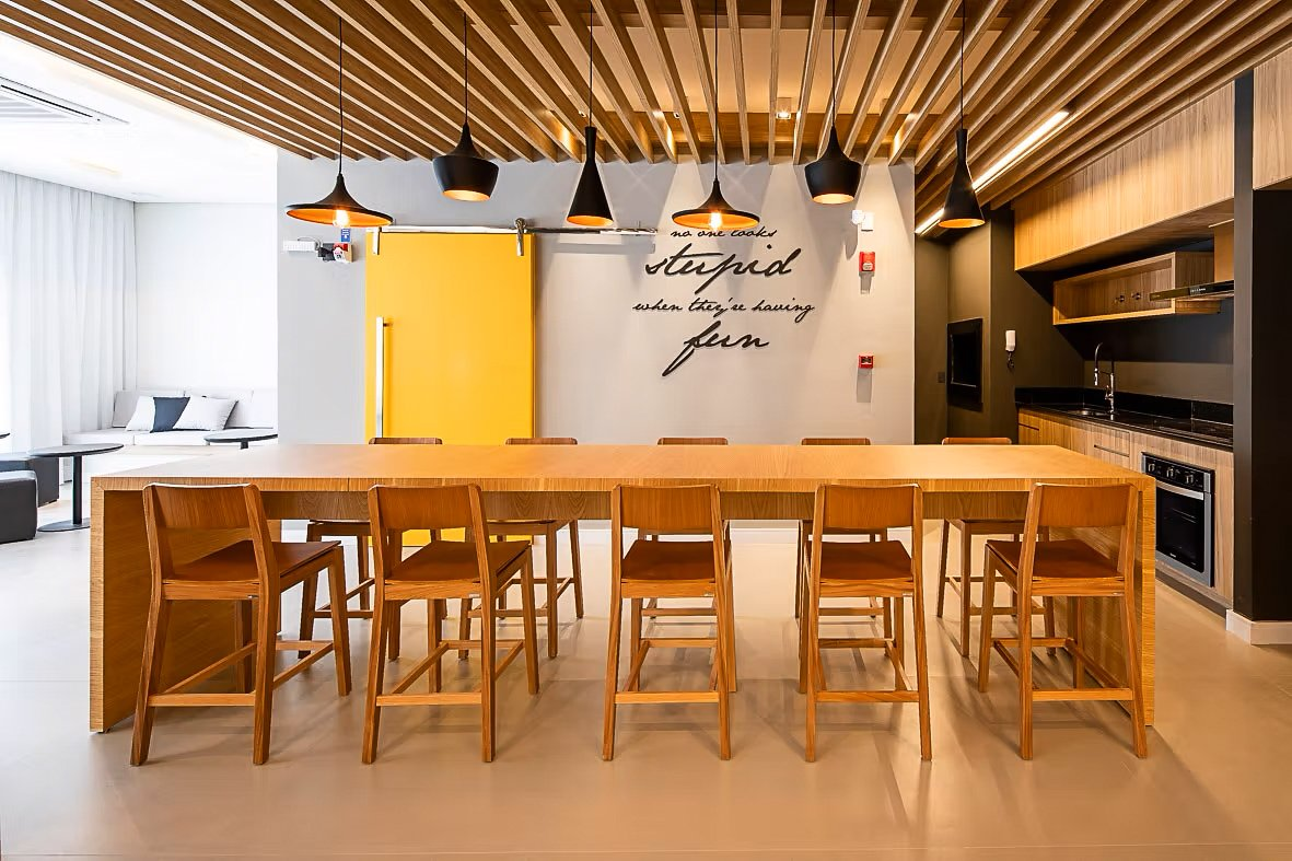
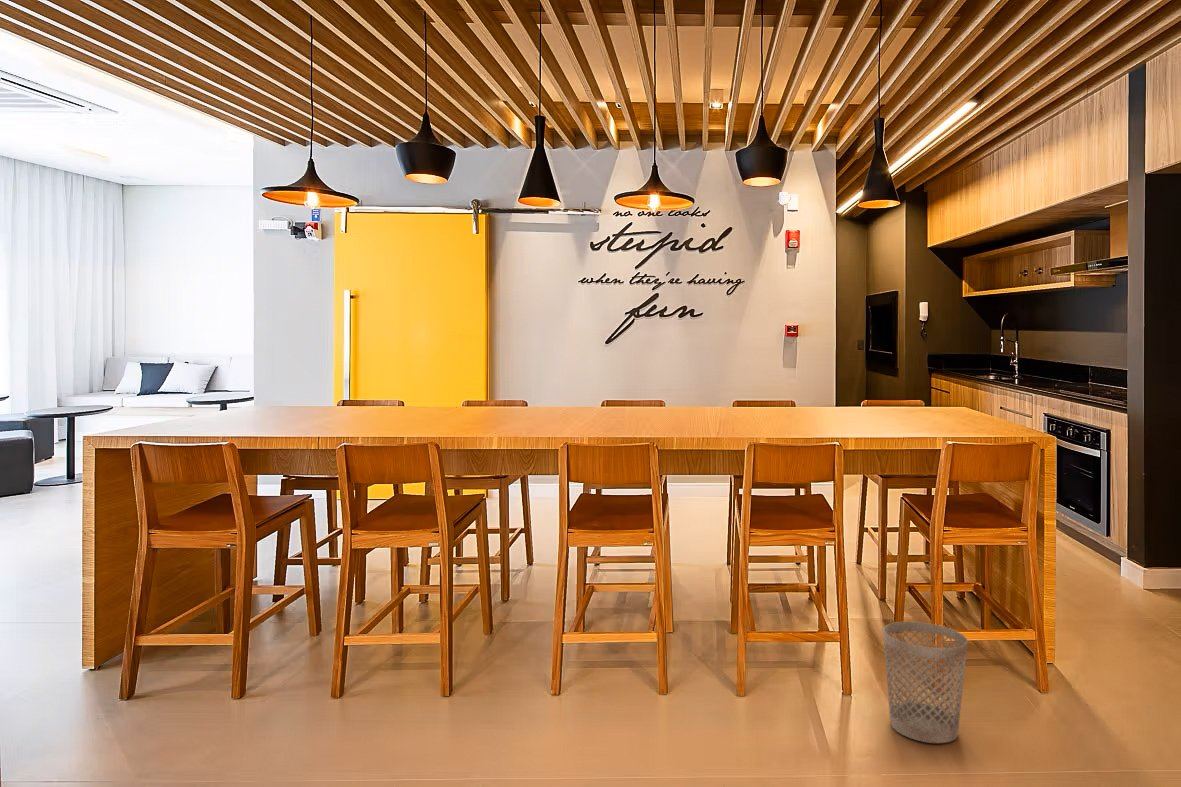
+ wastebasket [882,621,969,744]
